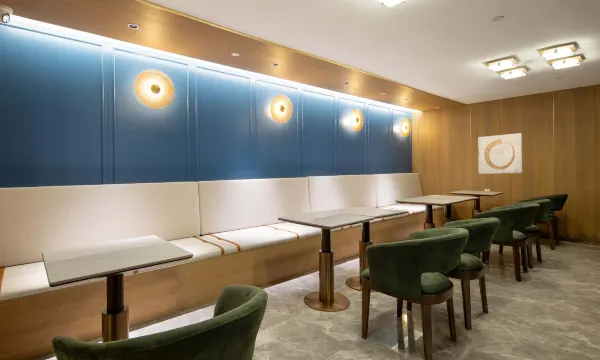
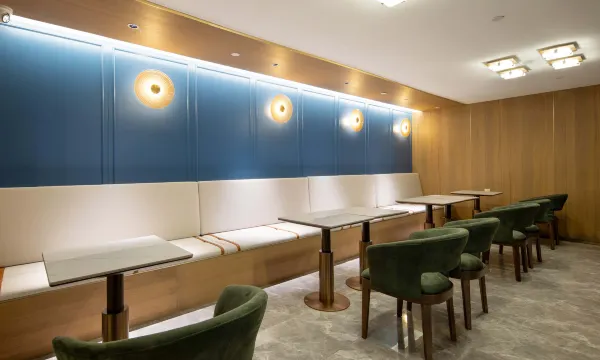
- wall art [477,132,523,175]
